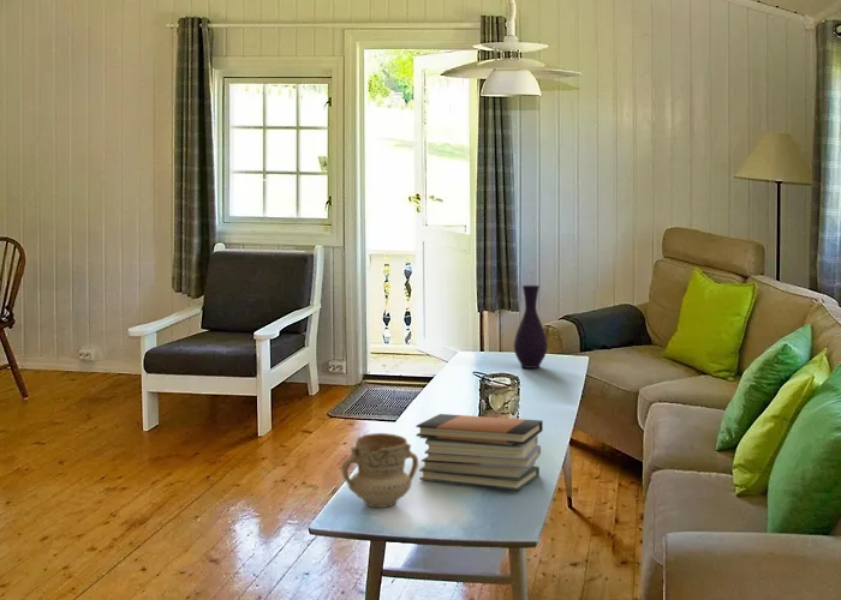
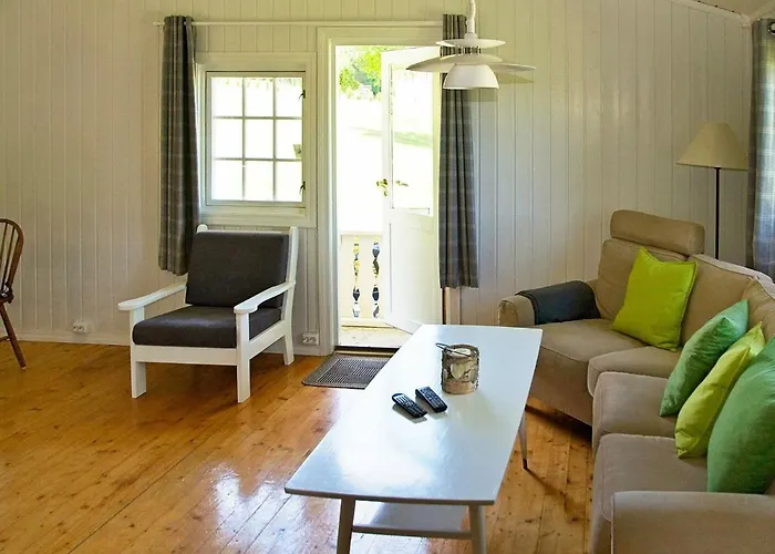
- book stack [414,413,544,491]
- vase [513,284,549,370]
- mug [341,432,419,509]
